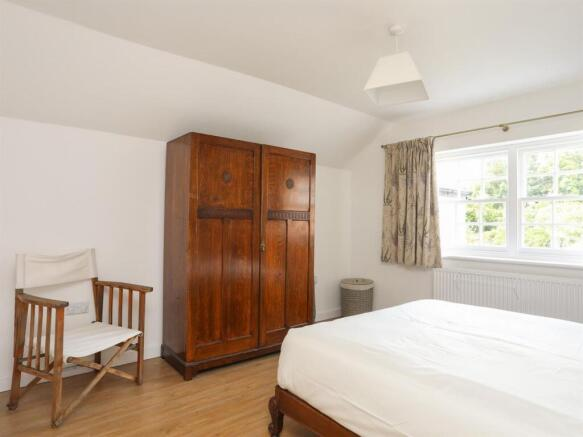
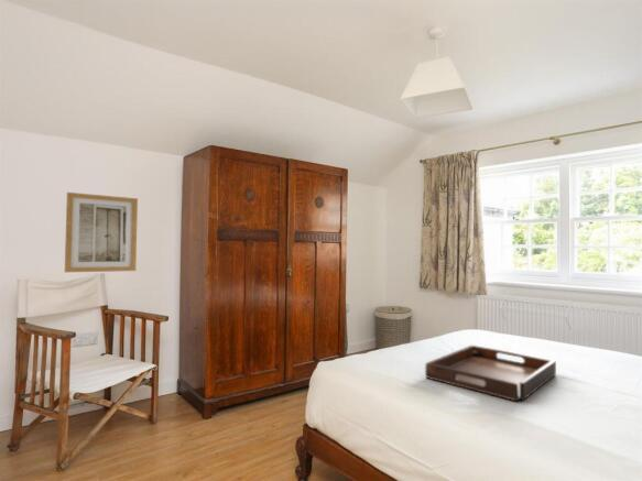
+ wall art [64,192,139,273]
+ serving tray [424,345,557,402]
